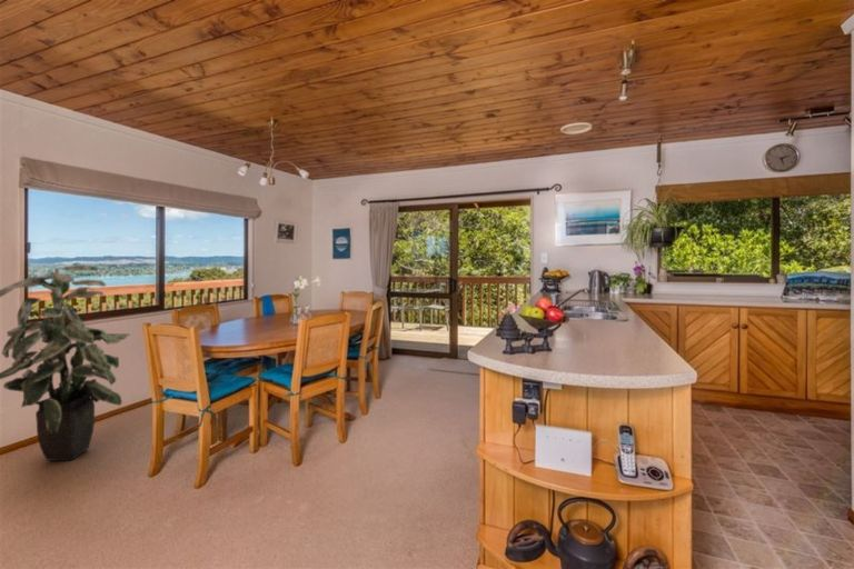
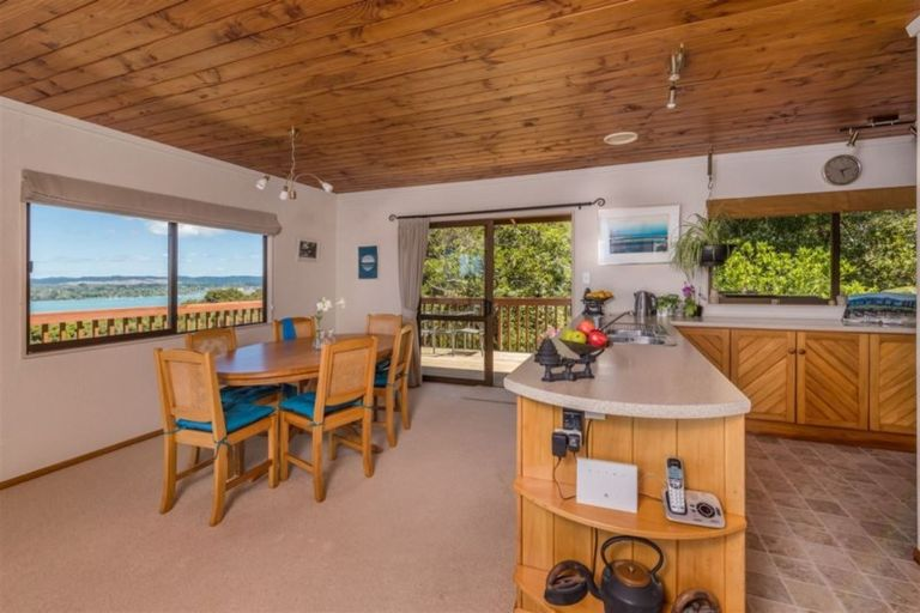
- indoor plant [0,264,132,462]
